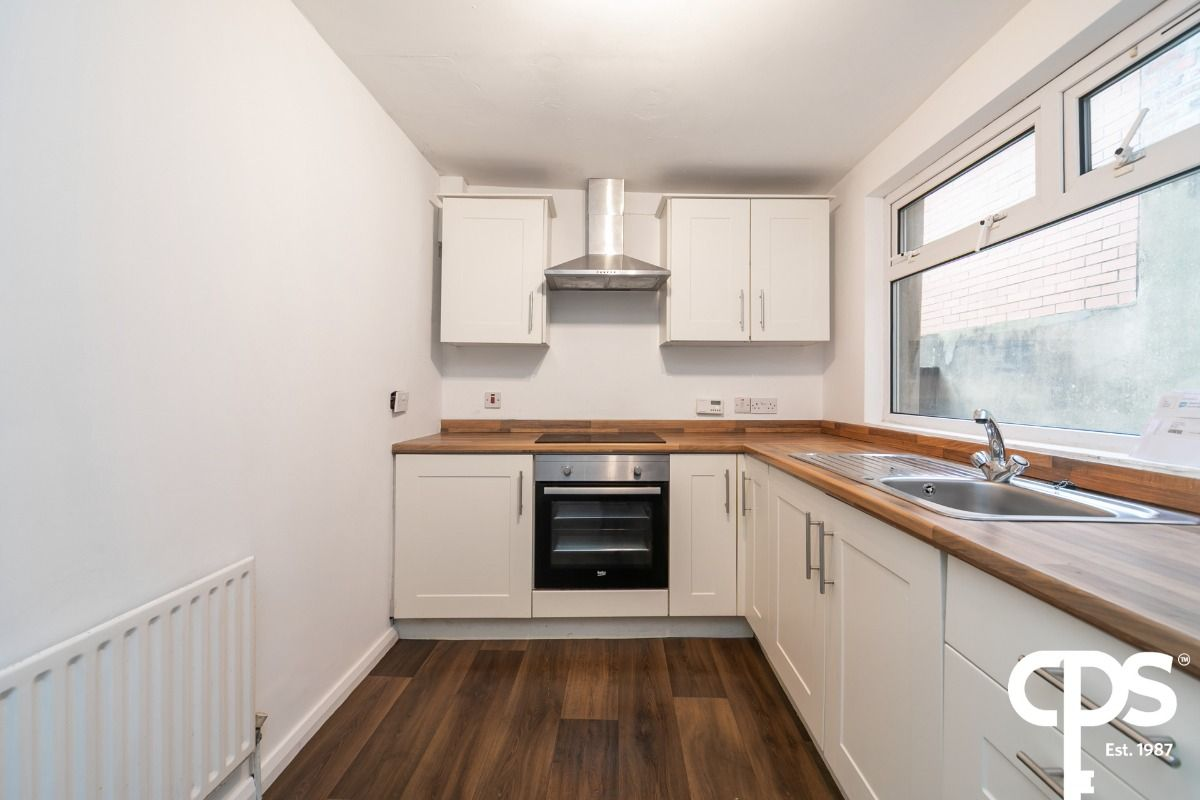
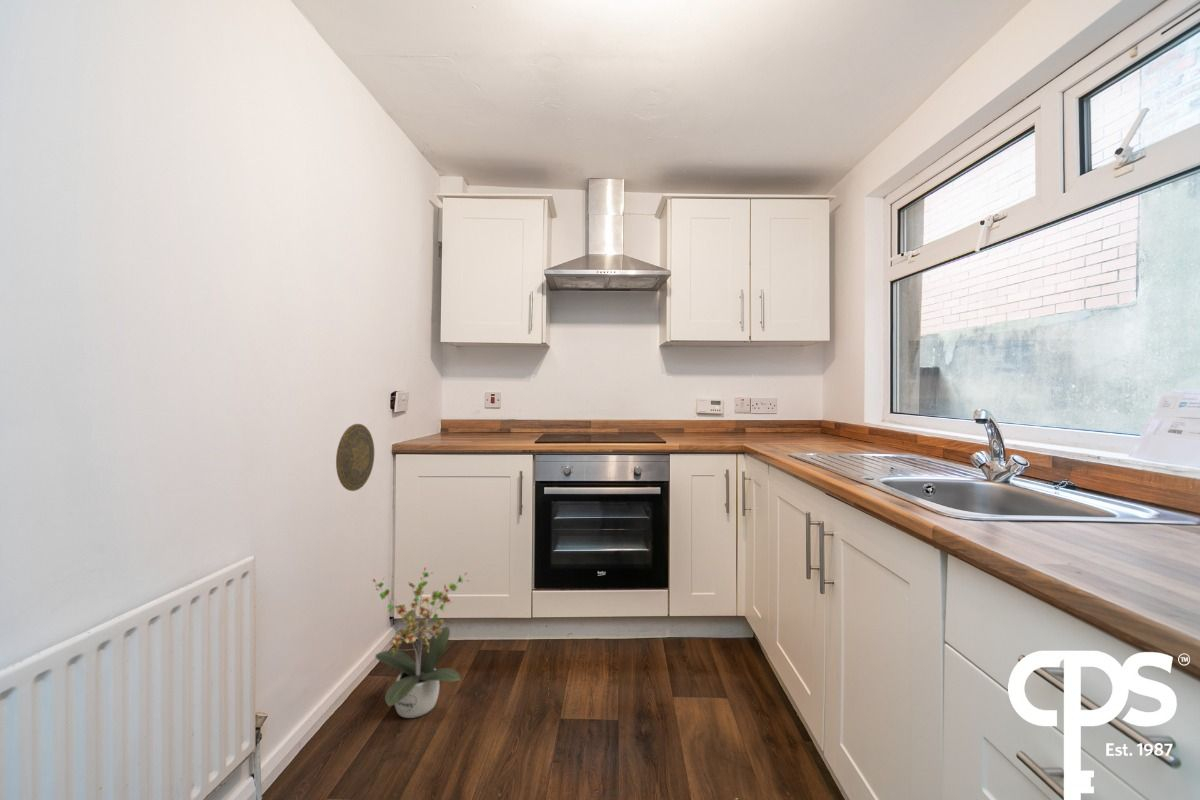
+ potted plant [372,566,470,719]
+ decorative plate [335,423,375,492]
